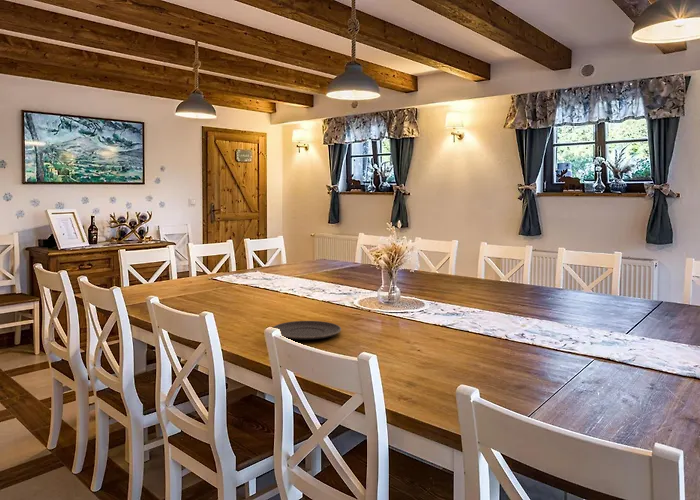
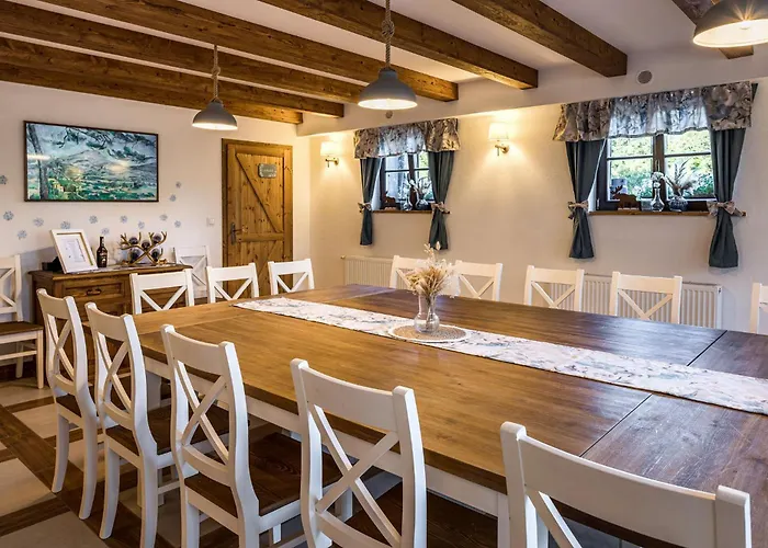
- plate [272,320,342,340]
